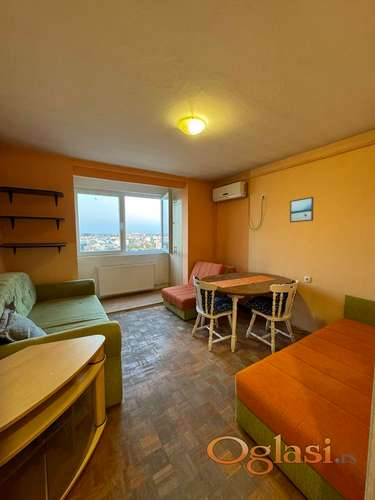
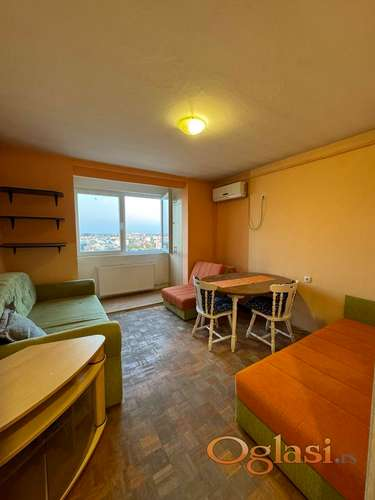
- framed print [289,196,314,223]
